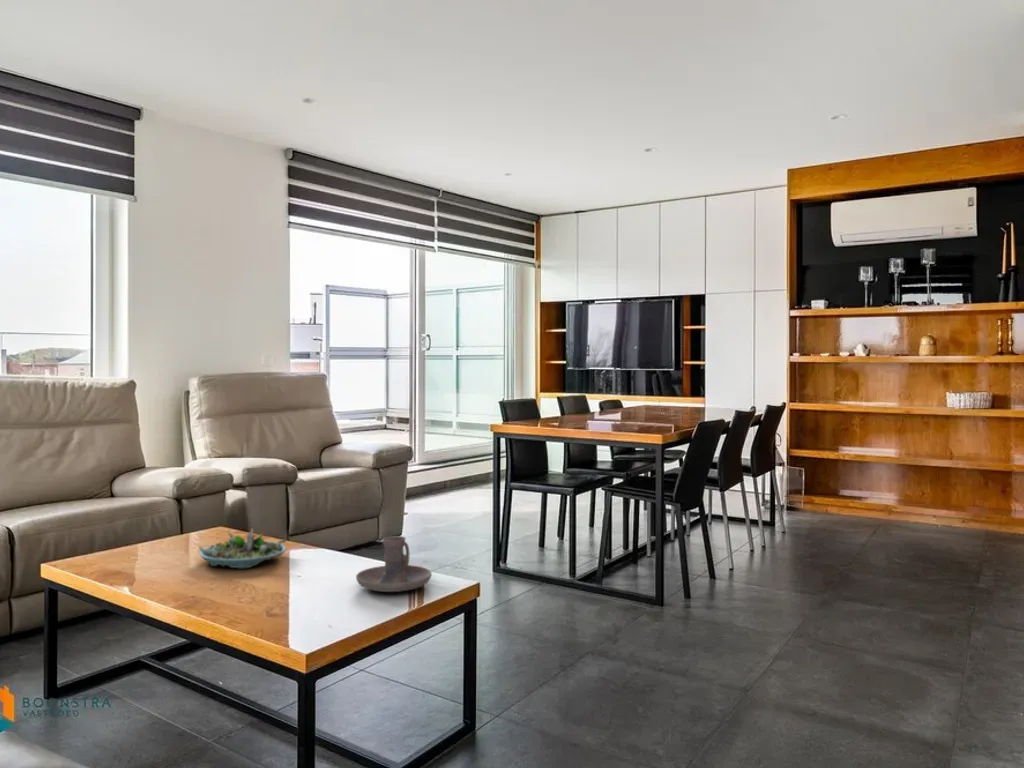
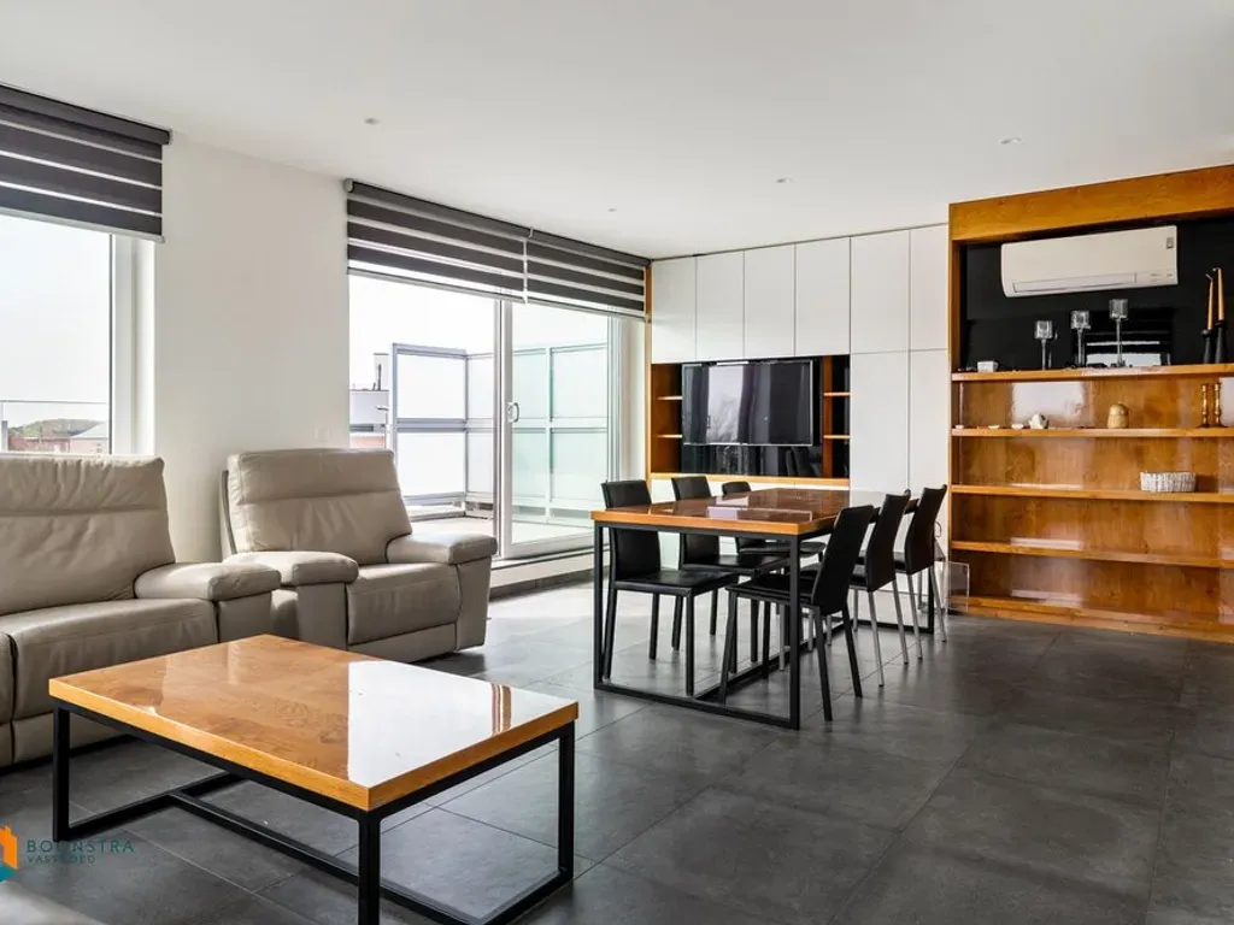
- candle holder [355,535,433,593]
- succulent planter [198,528,287,570]
